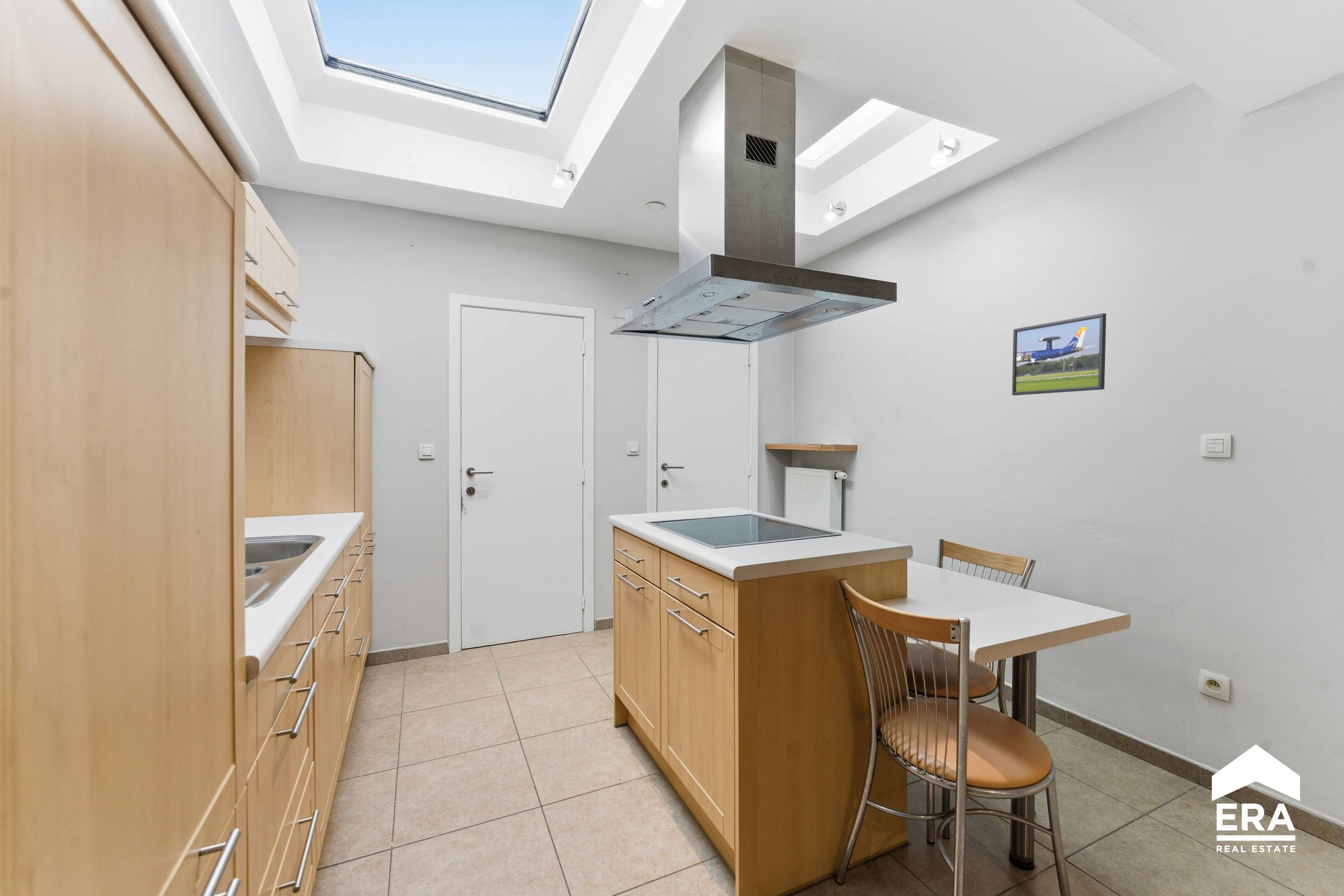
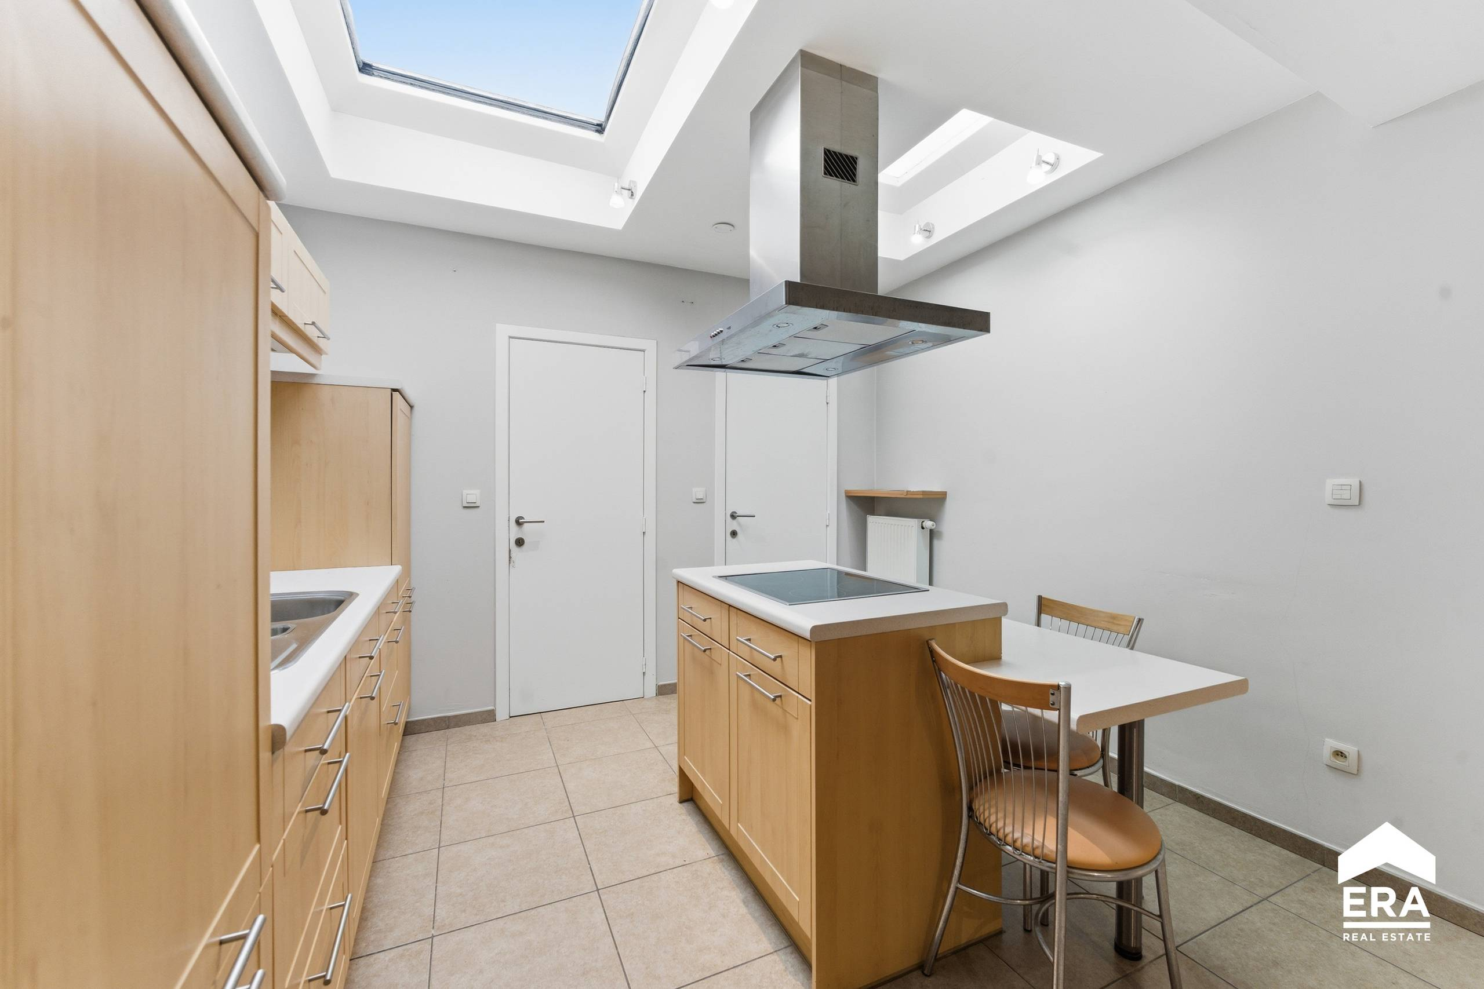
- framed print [1012,313,1107,396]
